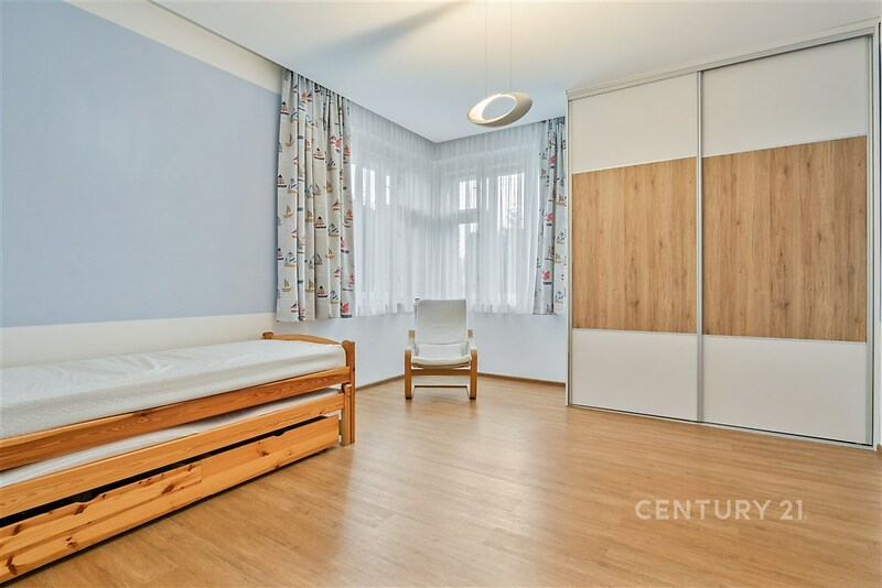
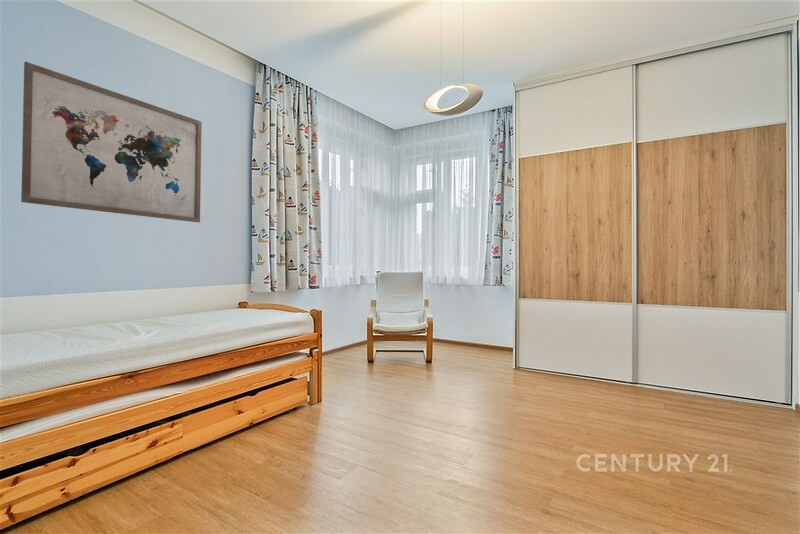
+ wall art [20,60,203,223]
